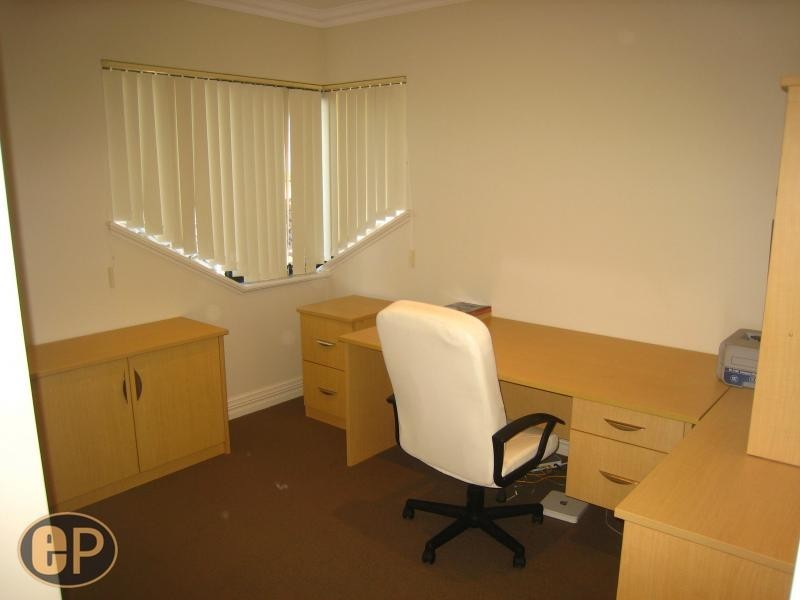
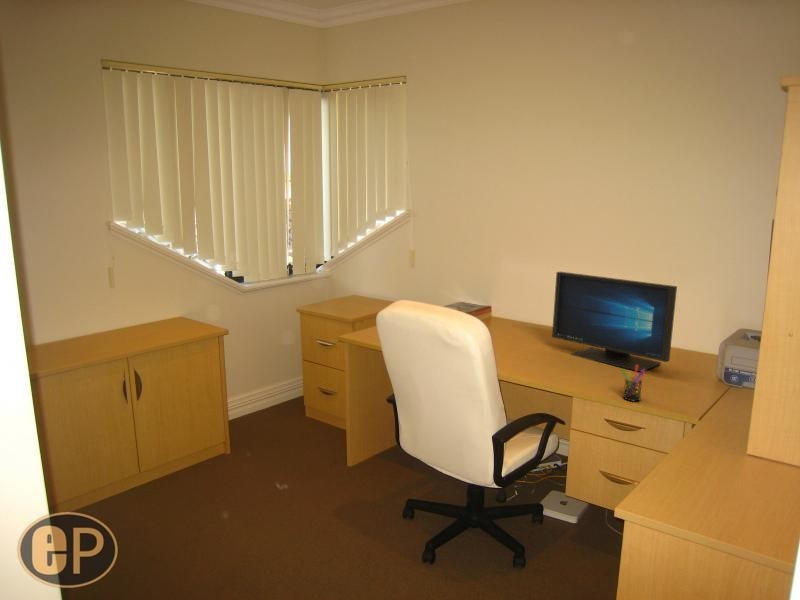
+ pen holder [621,365,647,402]
+ monitor [551,271,678,372]
